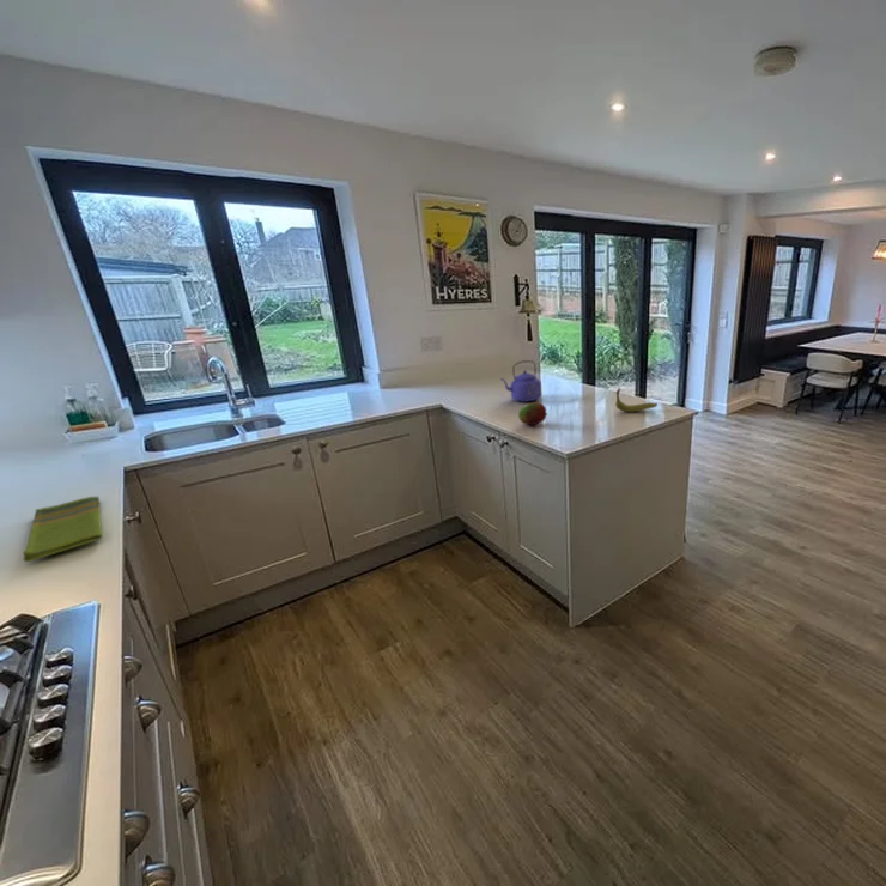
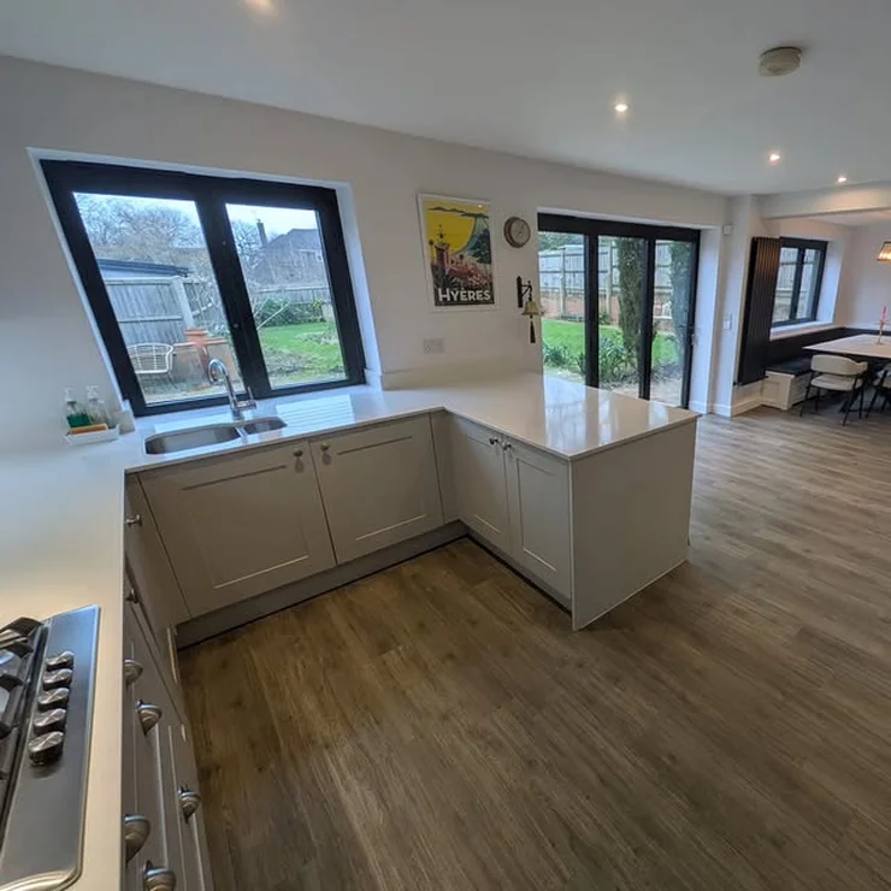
- dish towel [22,496,103,563]
- fruit [517,401,548,426]
- banana [614,388,659,413]
- kettle [499,359,542,403]
